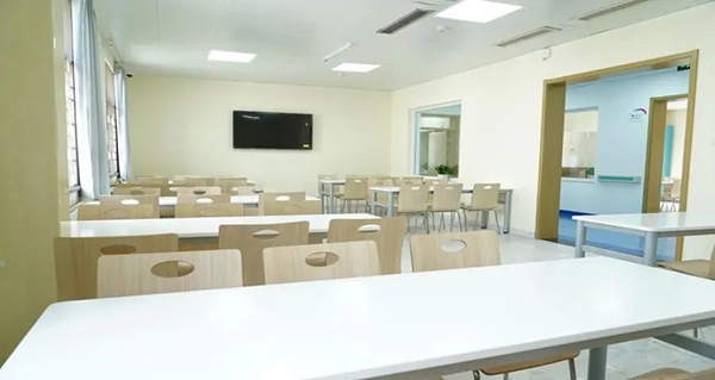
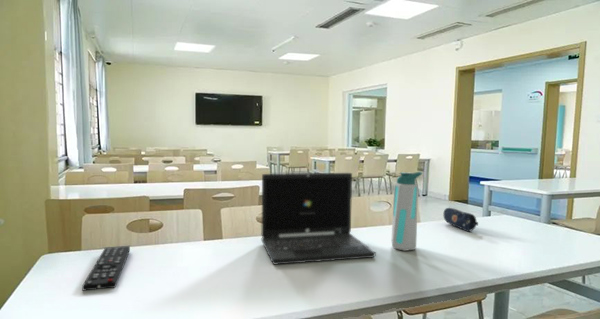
+ laptop [261,172,377,266]
+ water bottle [390,170,424,252]
+ pencil case [442,207,479,232]
+ remote control [81,245,131,292]
